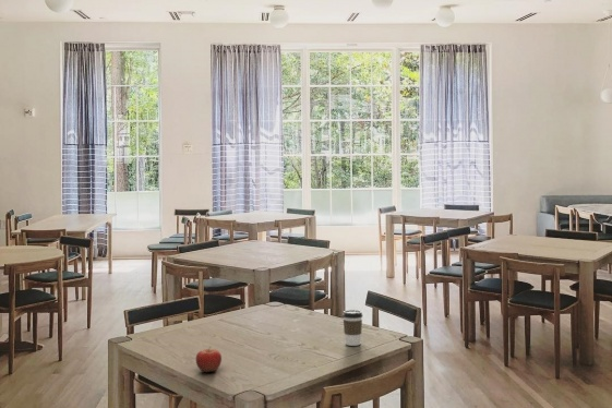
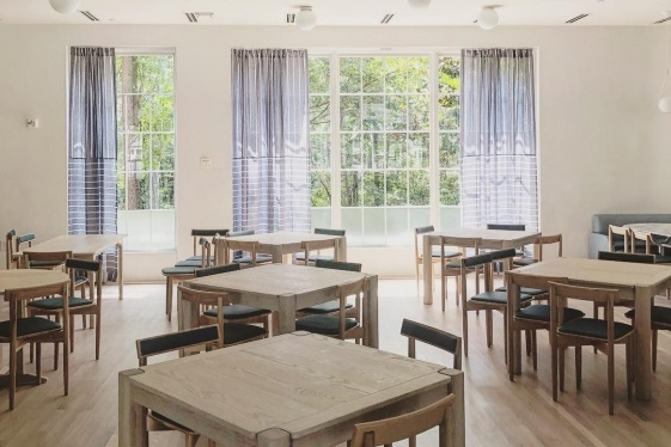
- fruit [195,346,223,373]
- coffee cup [341,309,363,347]
